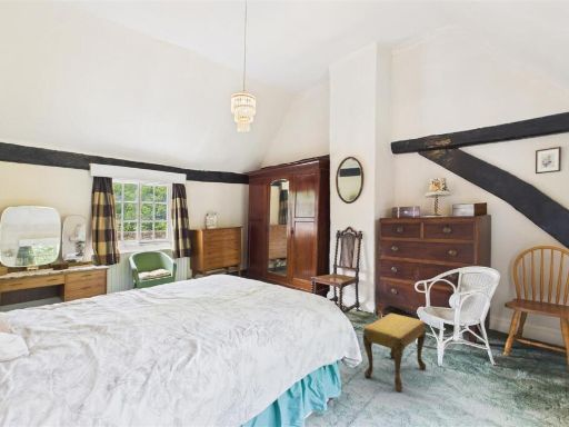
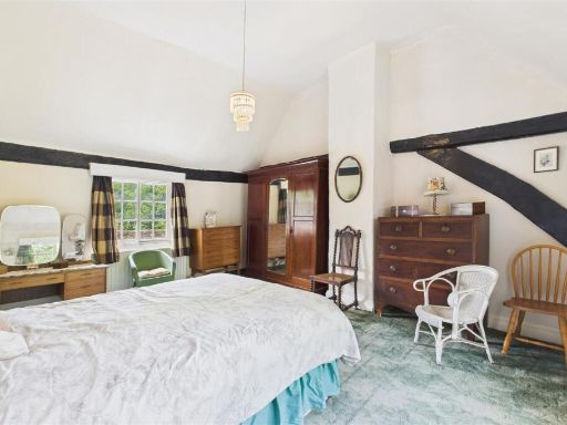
- footstool [362,312,427,393]
